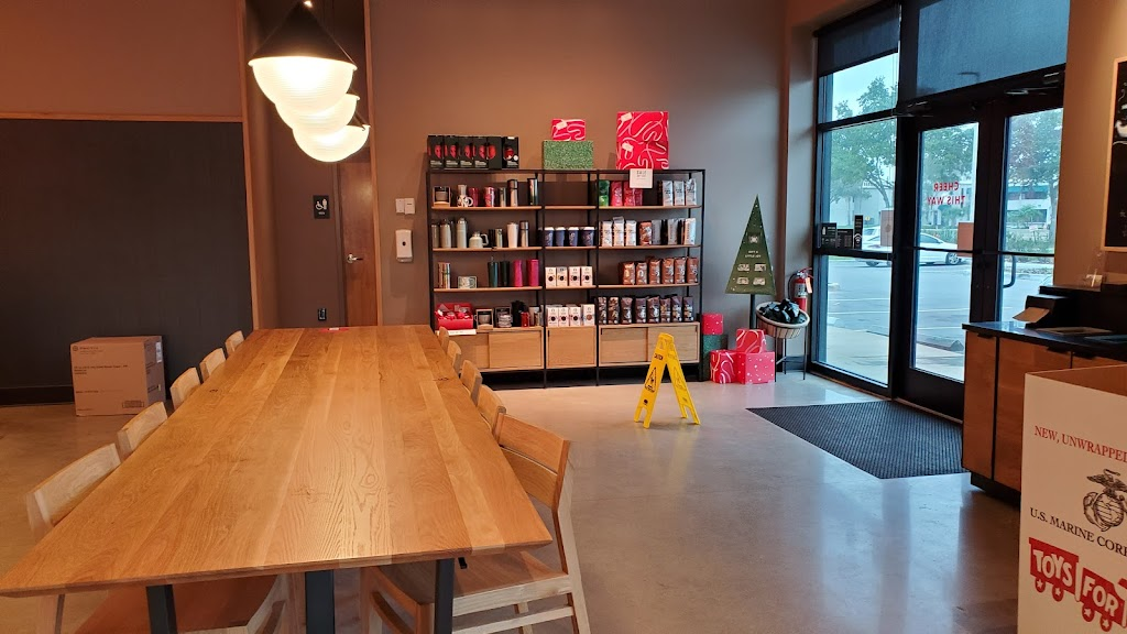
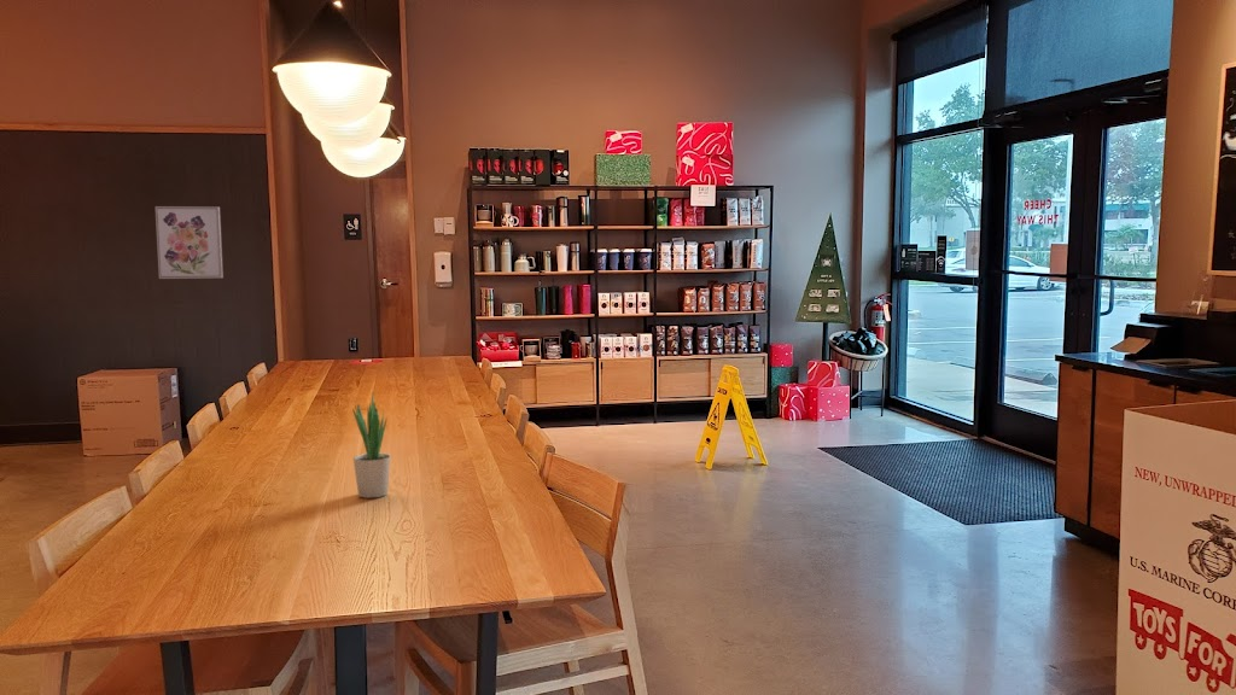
+ wall art [154,205,225,280]
+ potted plant [351,393,391,500]
